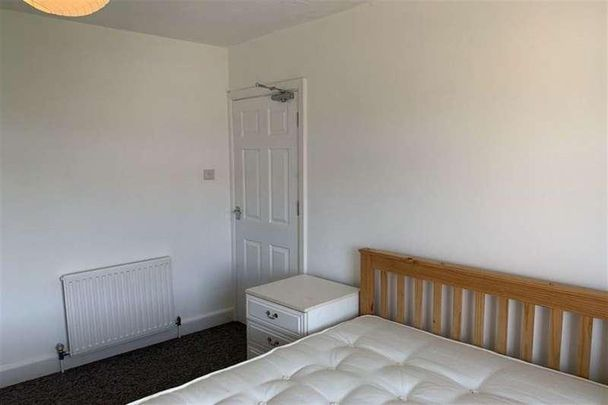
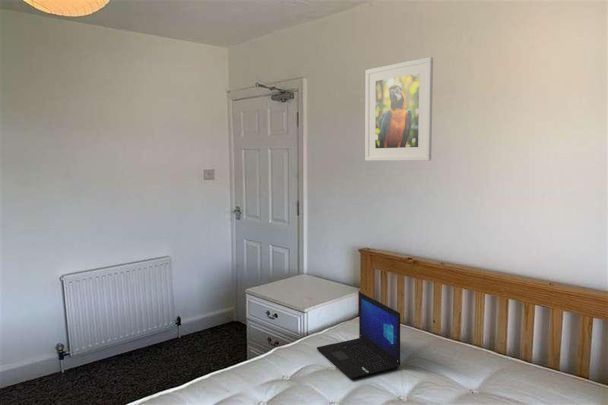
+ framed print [365,56,434,162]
+ laptop [316,291,401,380]
